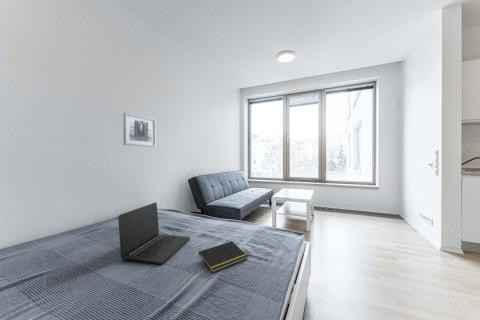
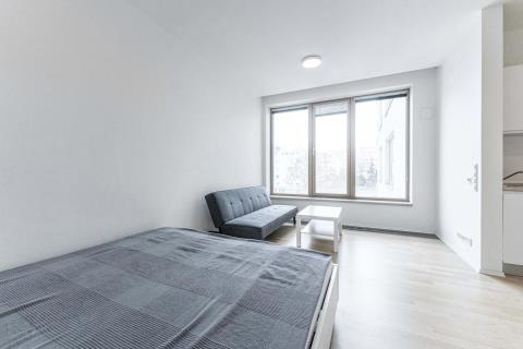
- notepad [197,240,249,273]
- laptop [117,201,191,265]
- wall art [122,111,157,148]
